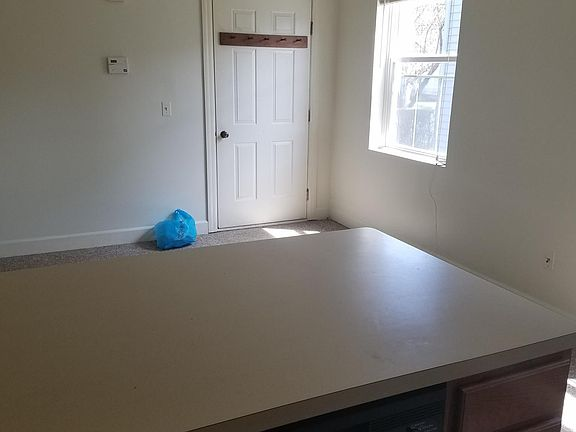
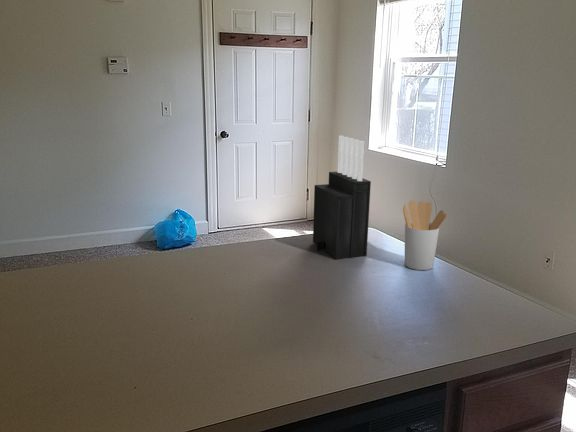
+ knife block [312,135,372,260]
+ utensil holder [402,200,448,271]
